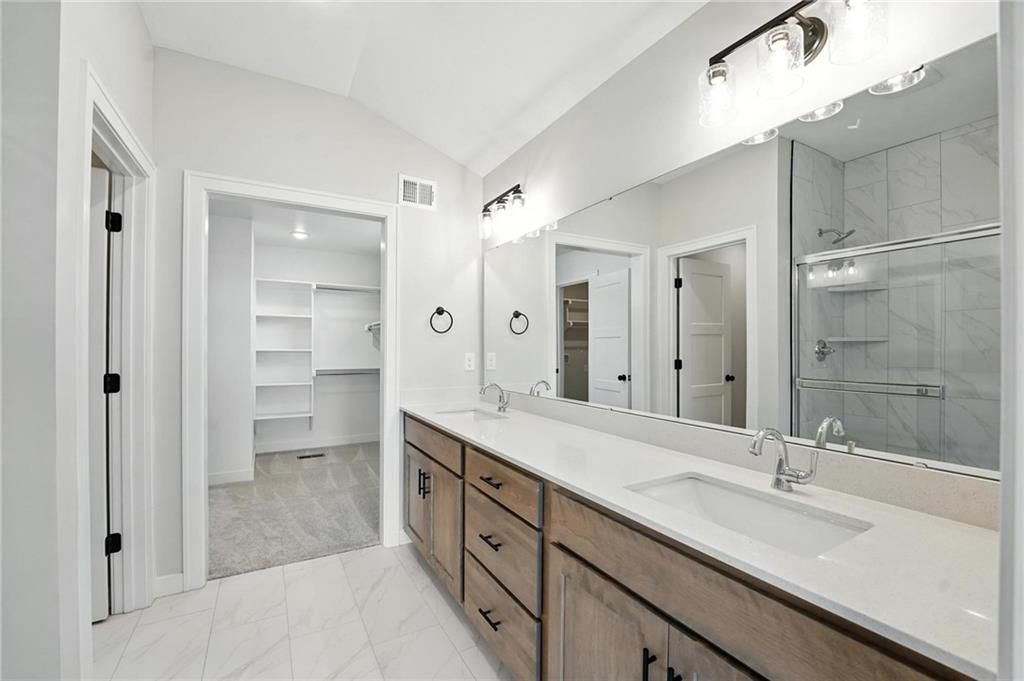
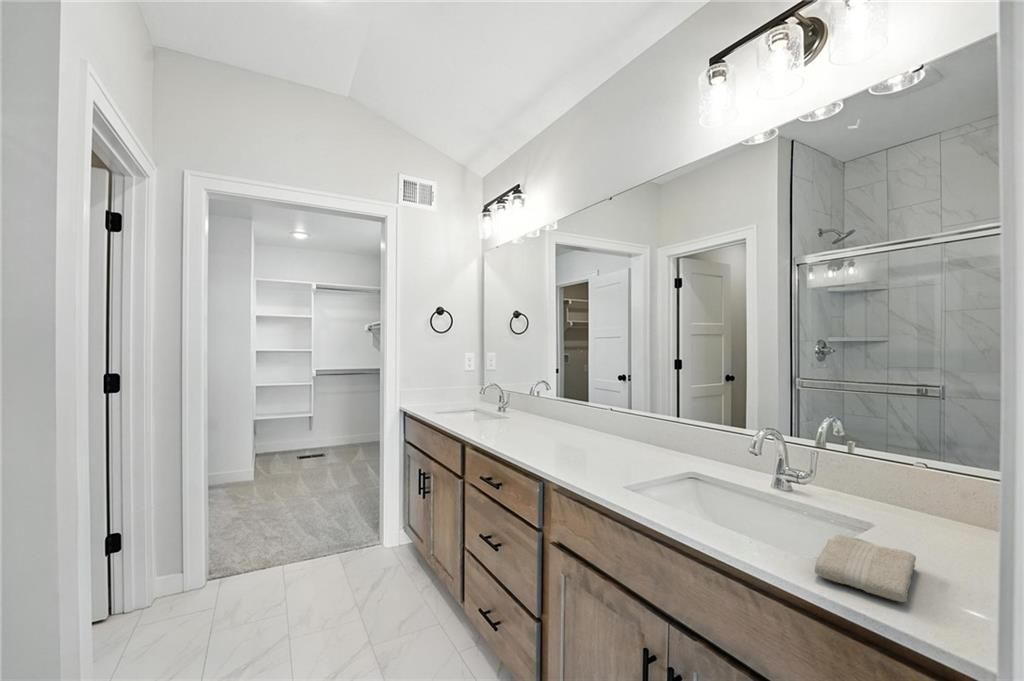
+ washcloth [814,534,917,603]
